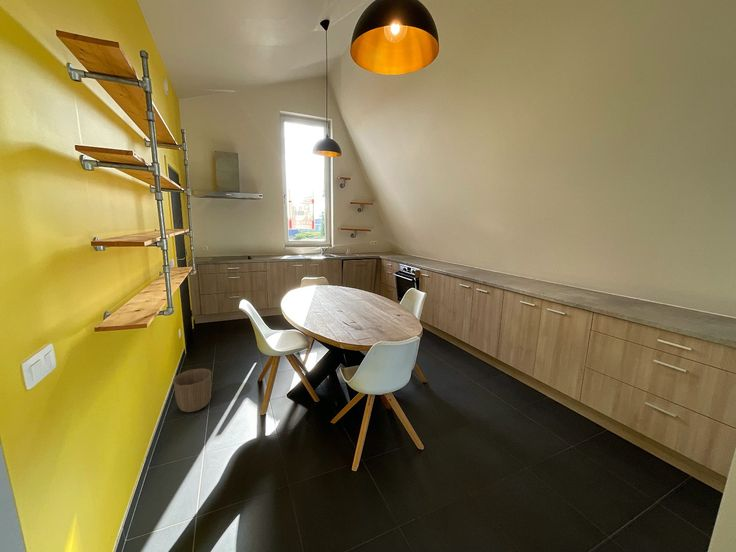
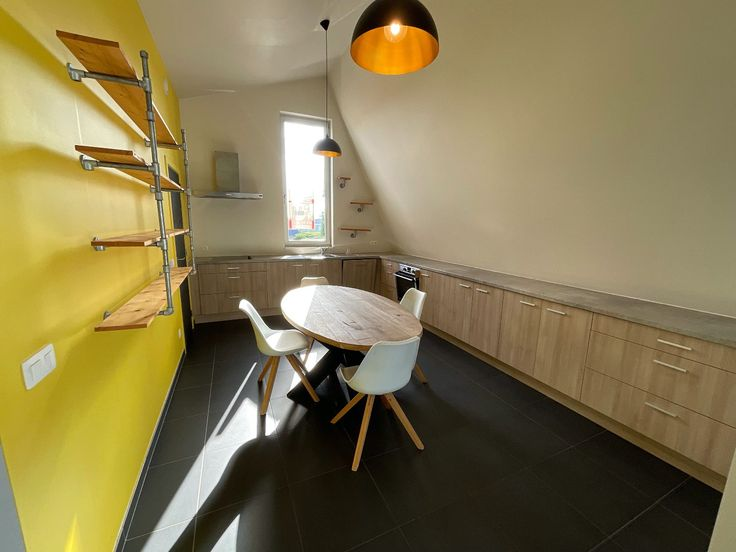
- waste basket [172,367,212,413]
